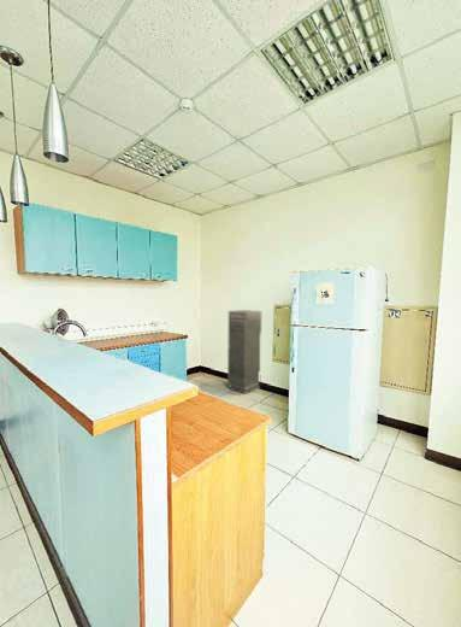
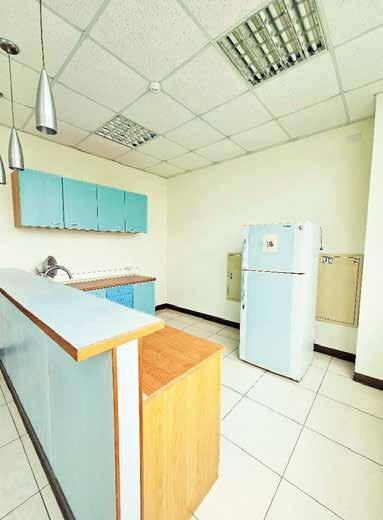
- storage cabinet [226,309,262,395]
